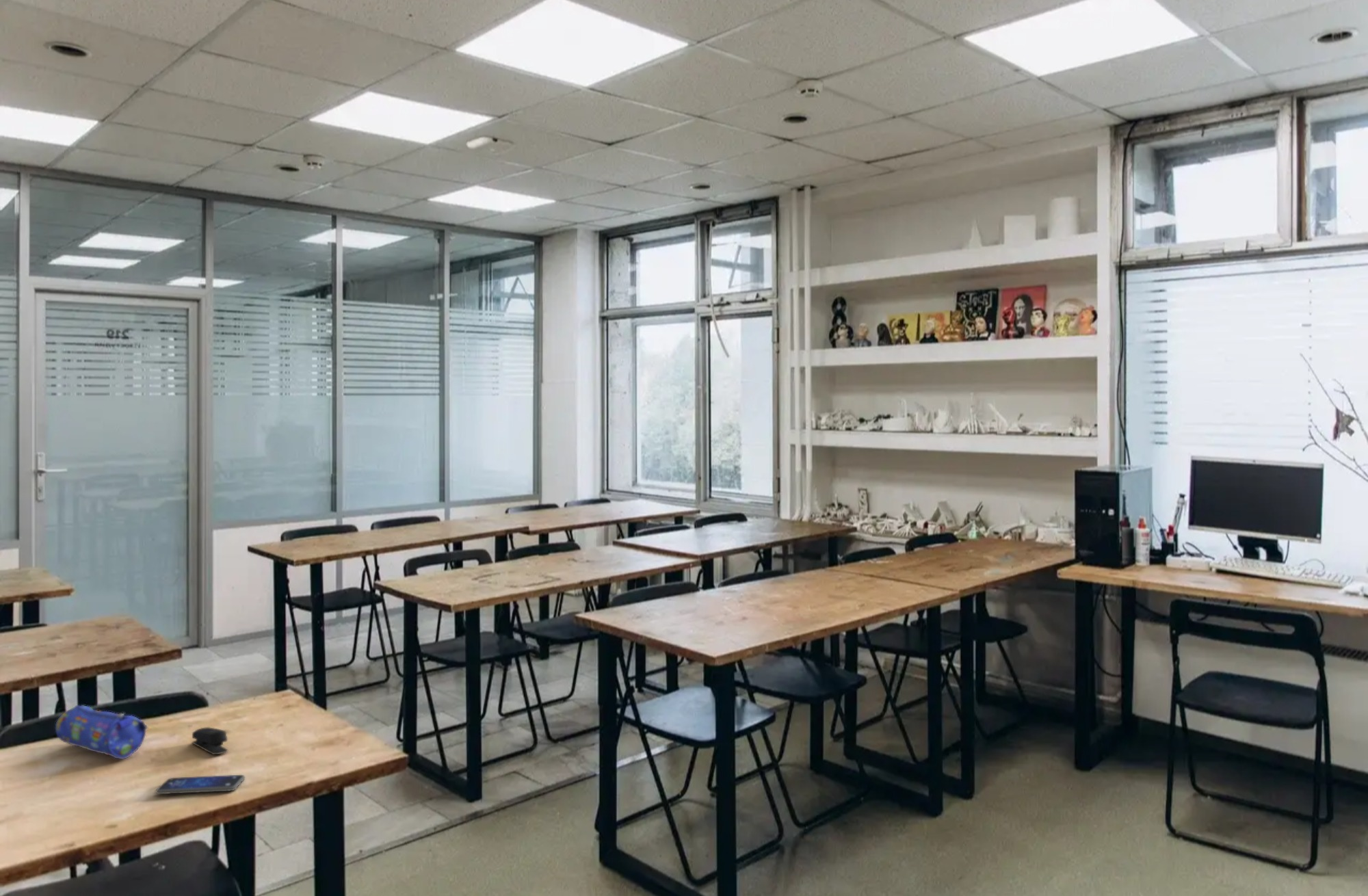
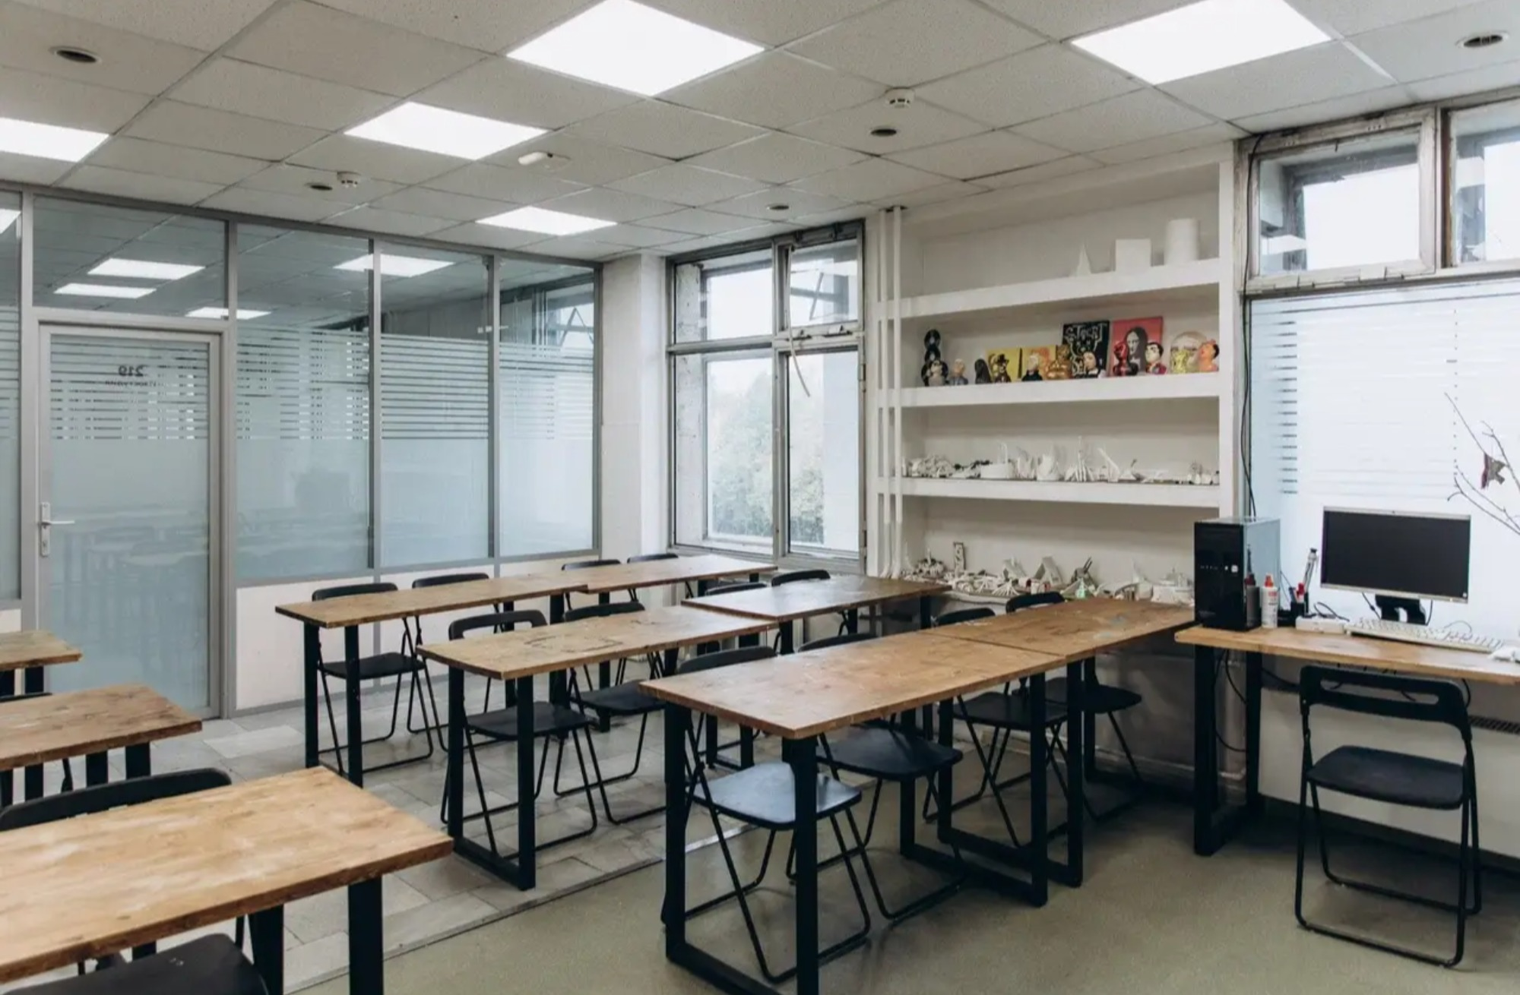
- pencil case [55,704,149,760]
- stapler [191,726,229,755]
- smartphone [155,774,246,795]
